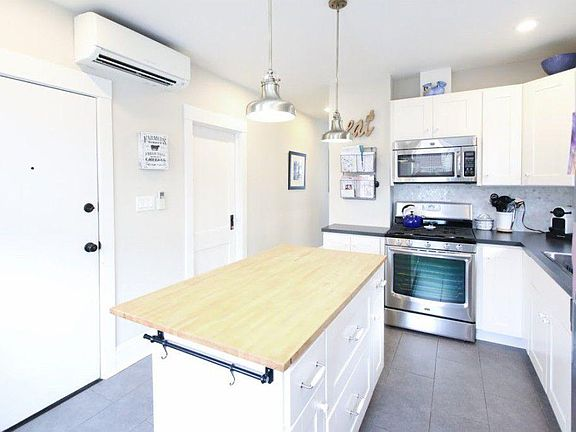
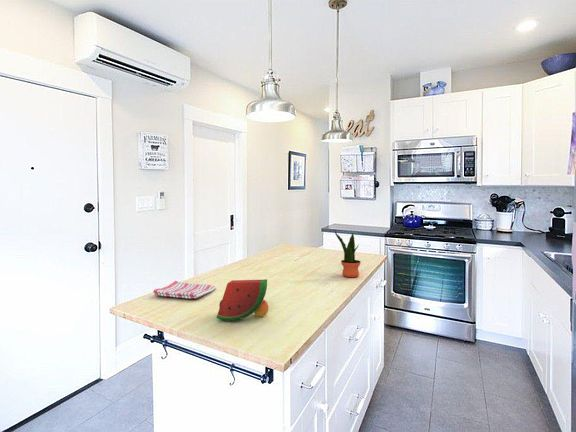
+ watermelon [215,278,269,322]
+ potted plant [333,228,361,278]
+ dish towel [152,280,217,300]
